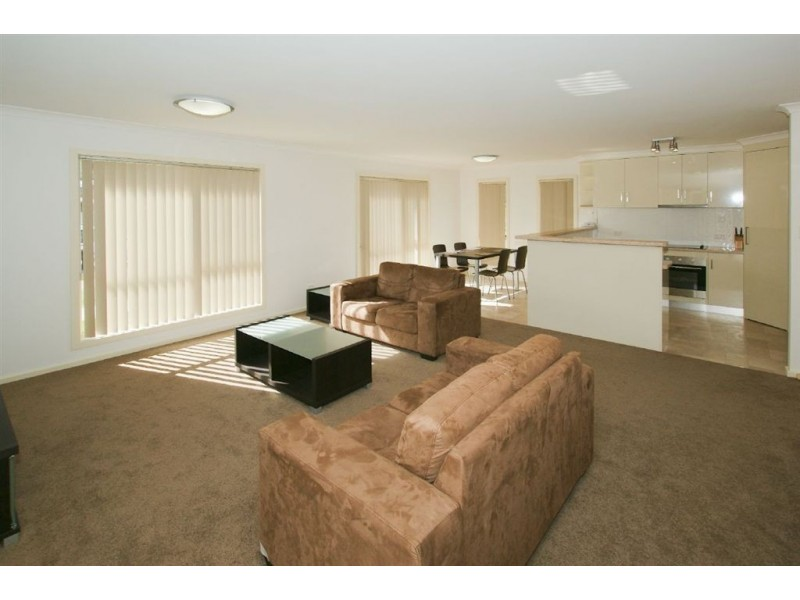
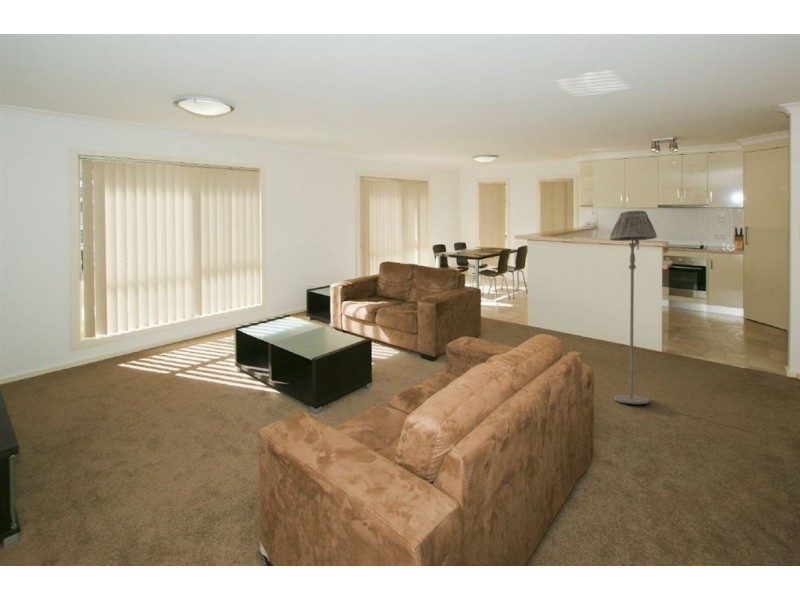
+ floor lamp [609,210,658,405]
